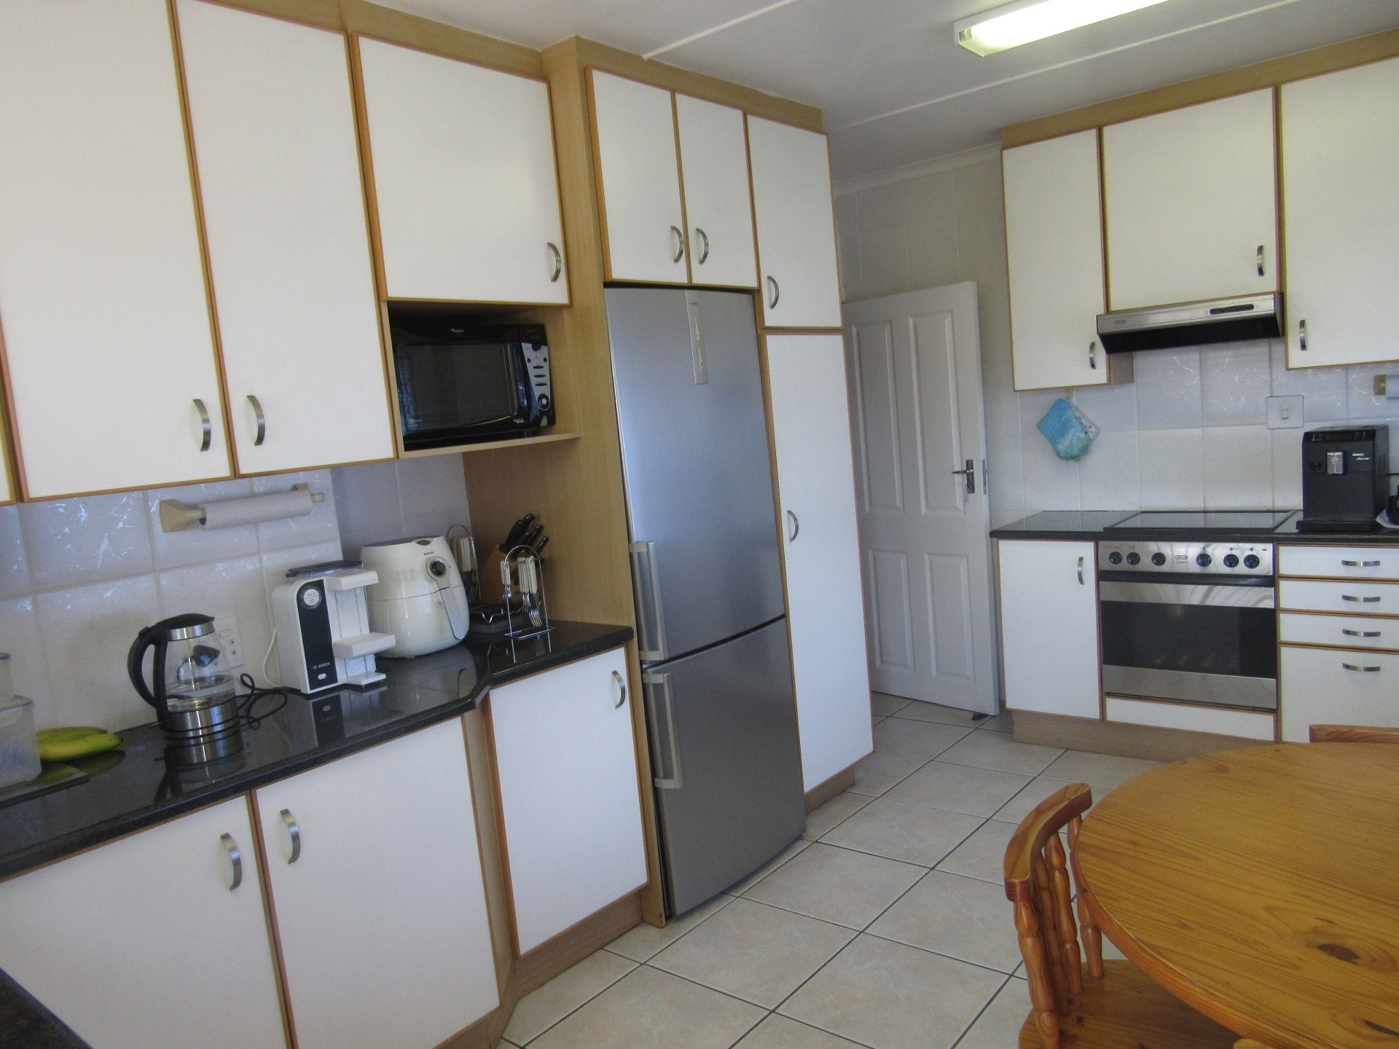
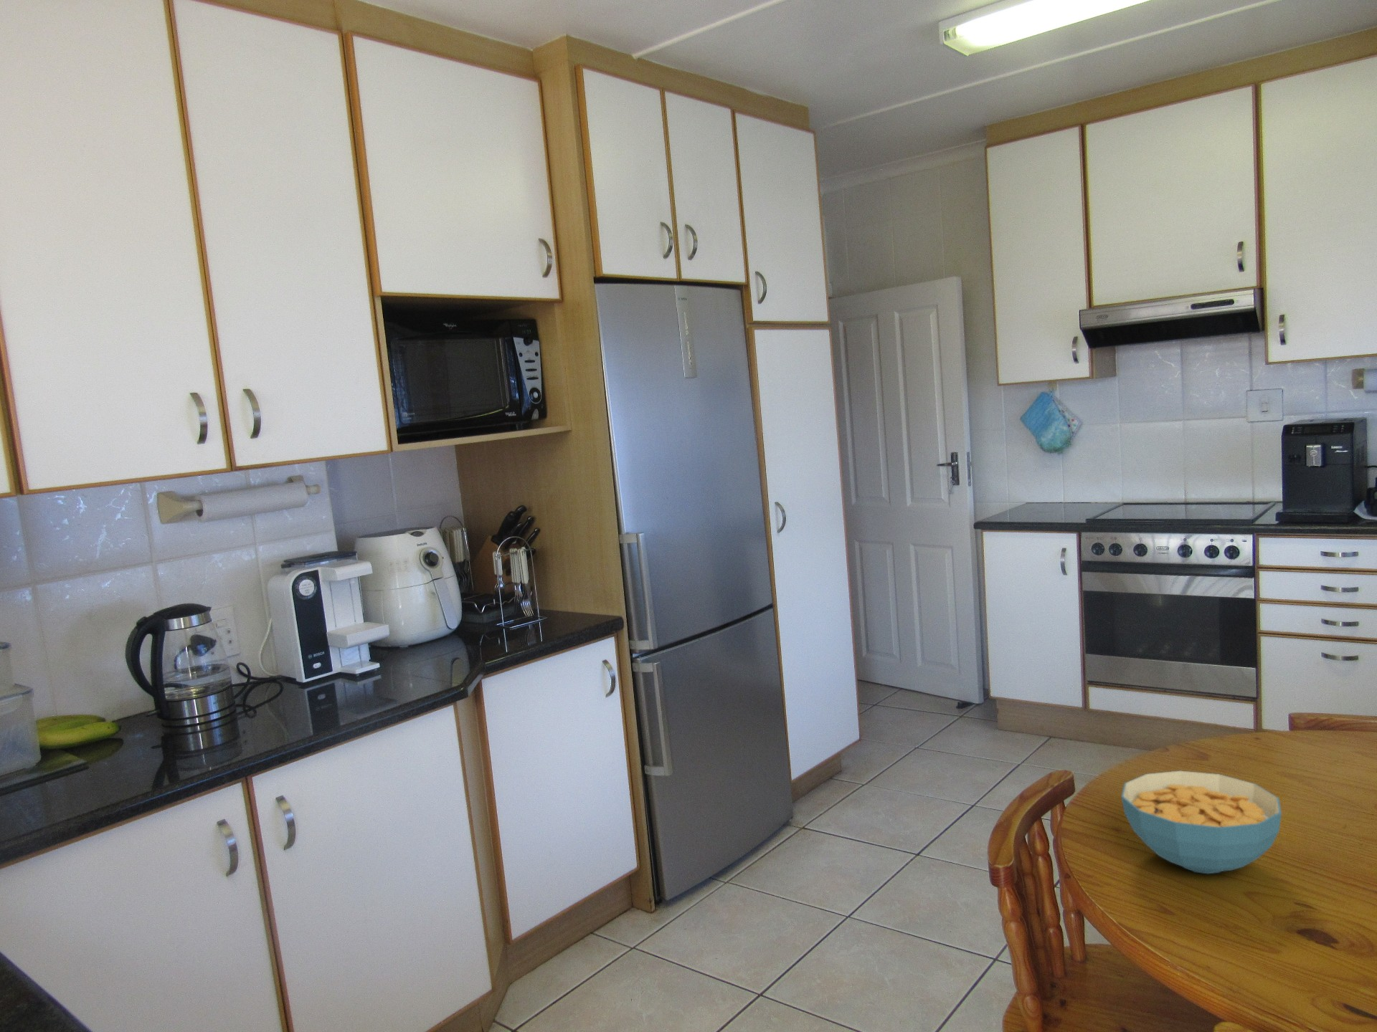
+ cereal bowl [1120,770,1283,875]
